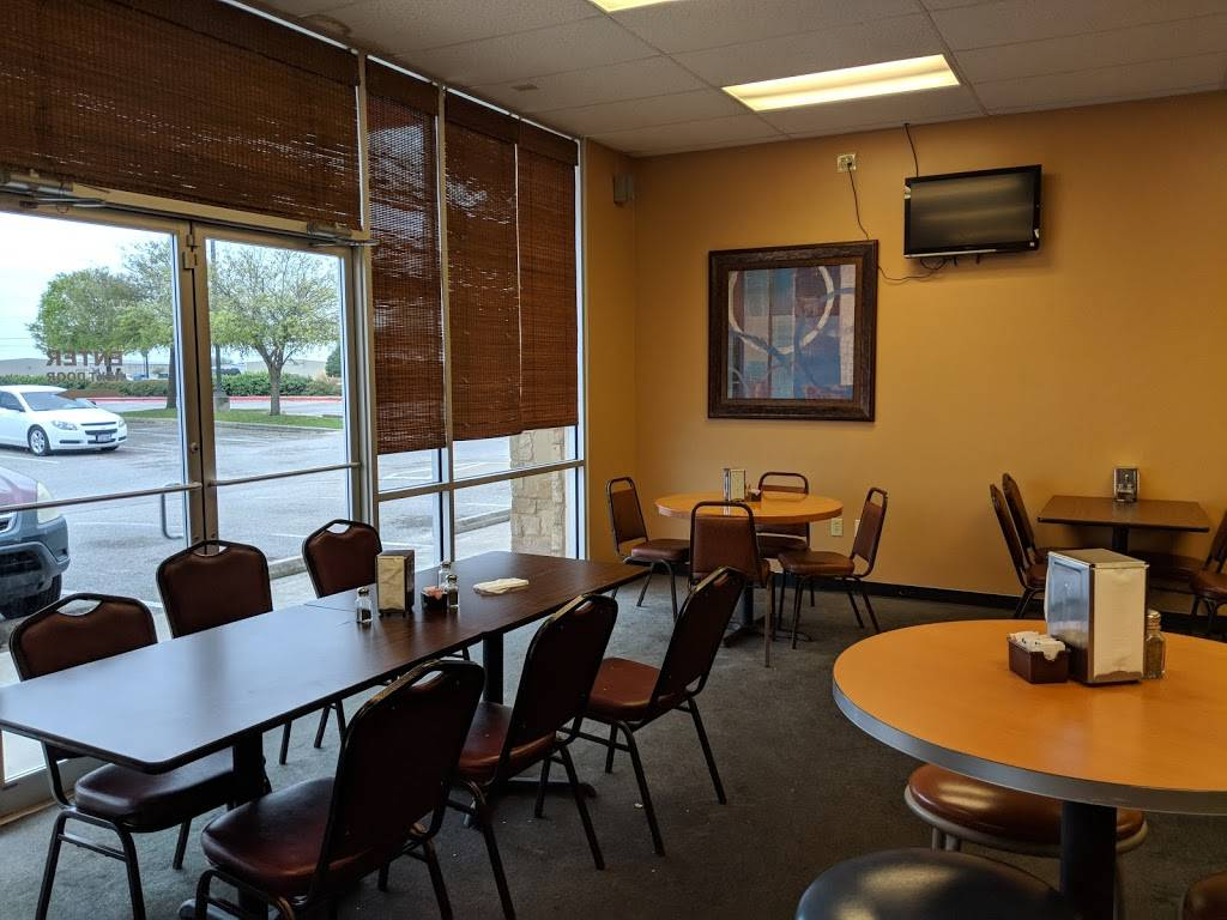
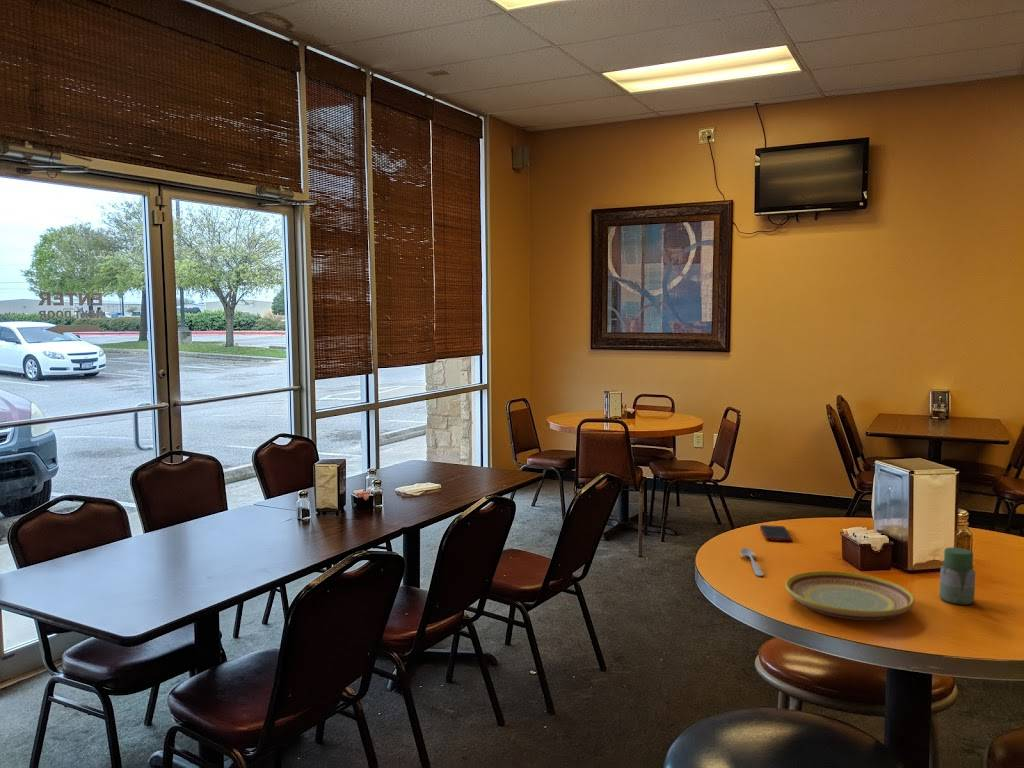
+ spoon [739,547,764,577]
+ cell phone [759,524,793,542]
+ jar [938,547,976,606]
+ plate [784,570,915,621]
